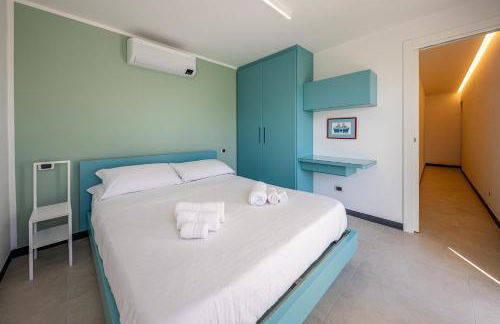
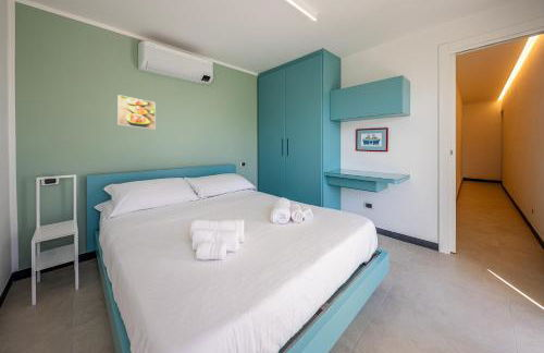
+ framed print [116,94,157,131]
